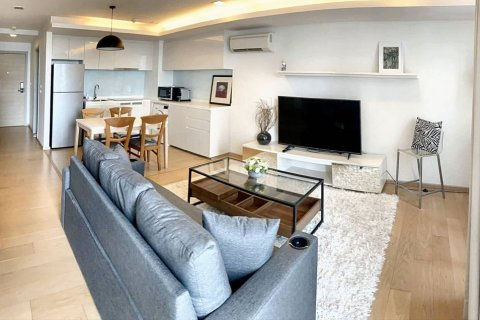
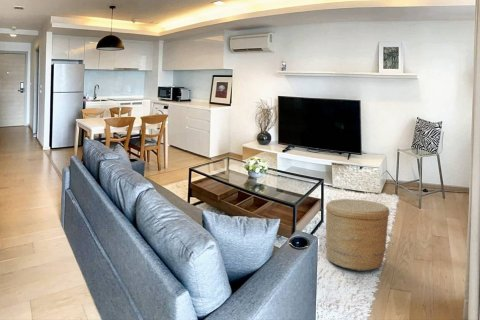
+ woven basket [325,198,390,272]
